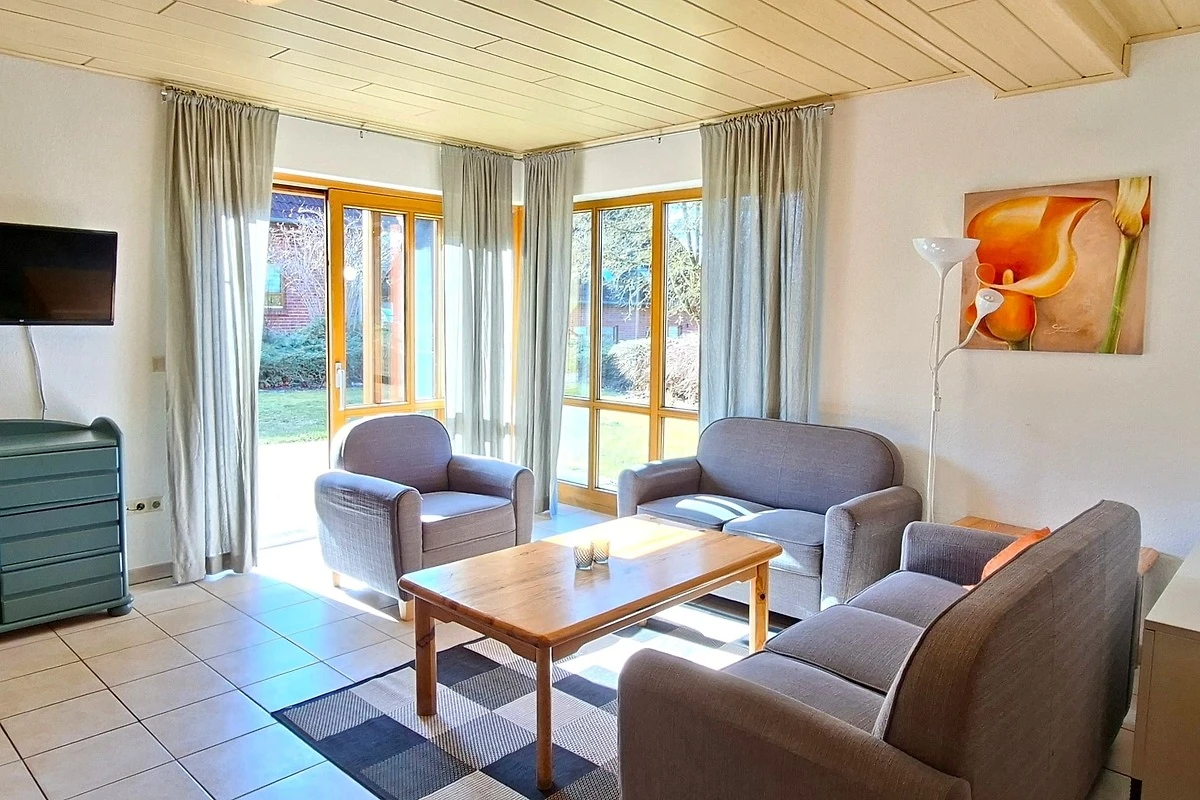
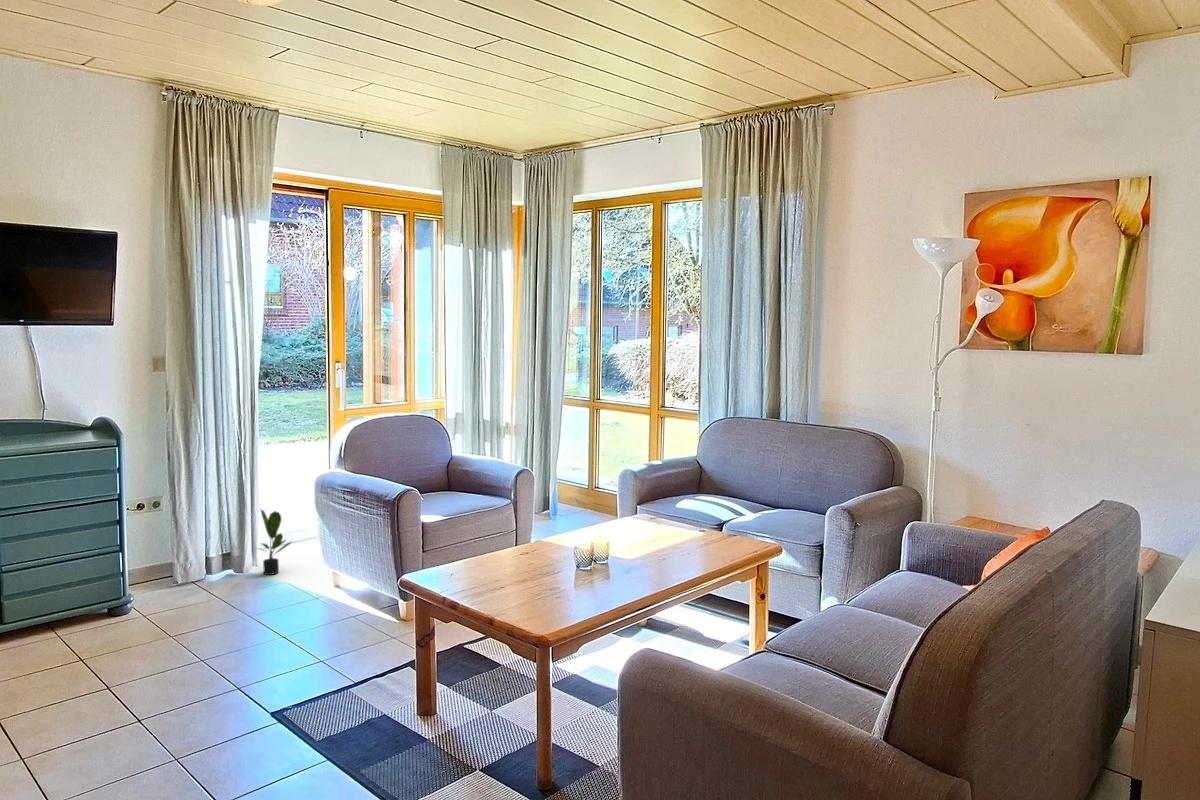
+ potted plant [256,508,293,576]
